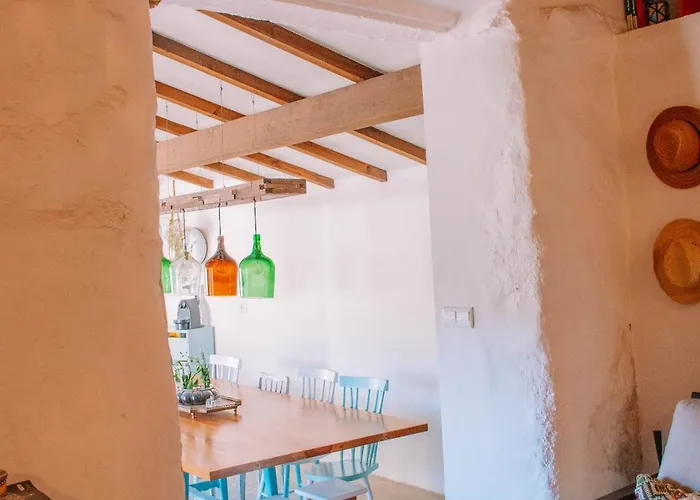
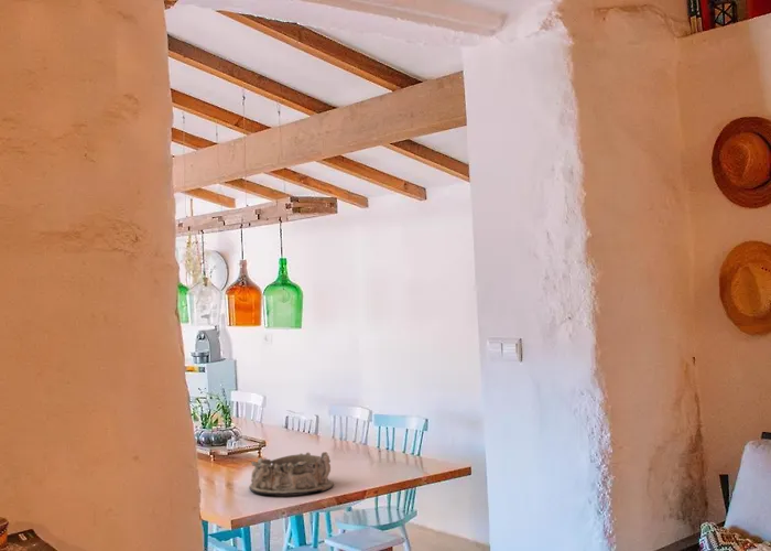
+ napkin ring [248,451,335,496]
